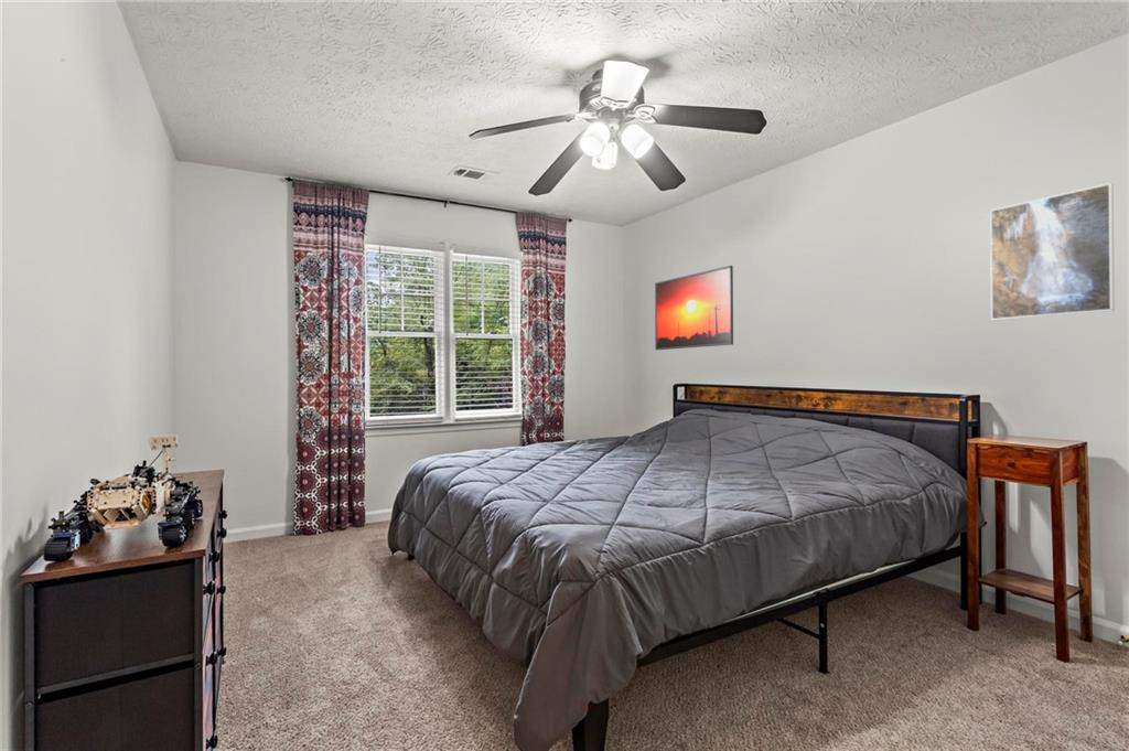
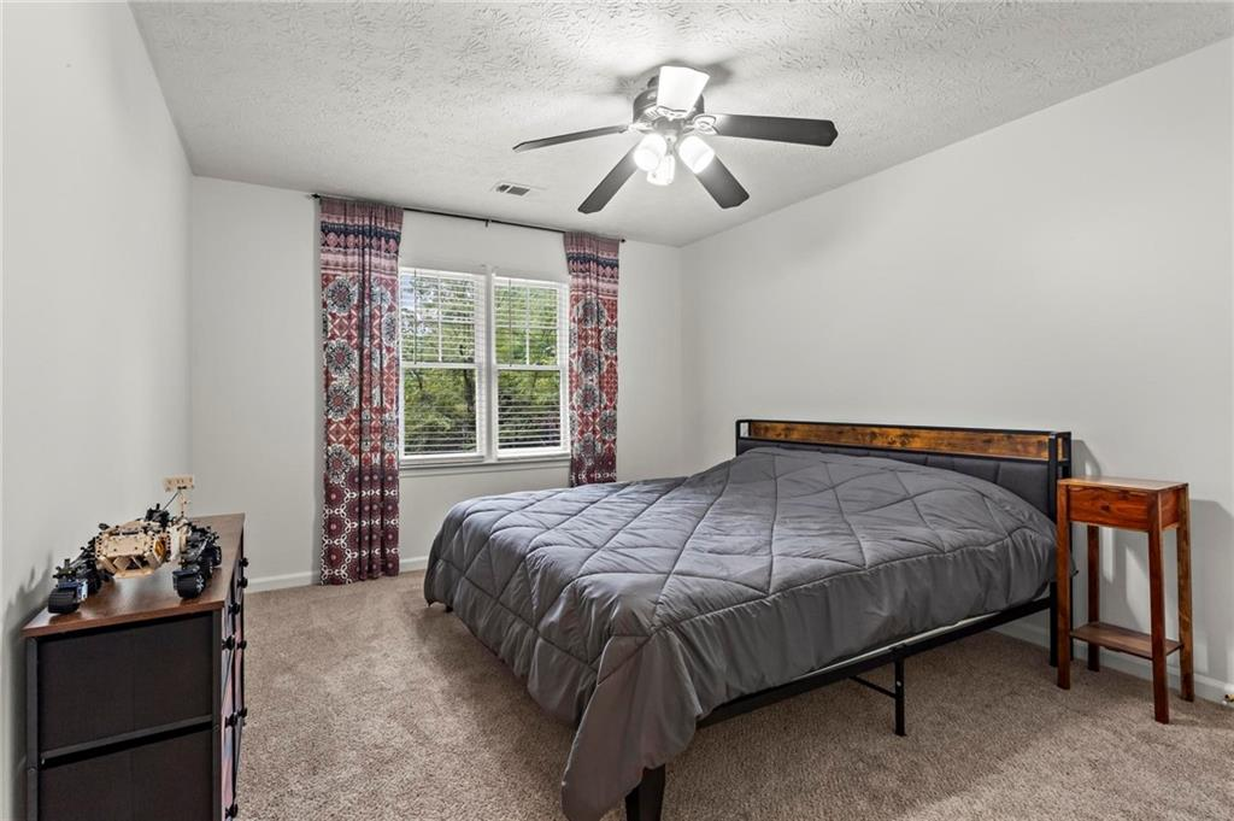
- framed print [989,182,1116,321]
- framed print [654,265,734,351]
